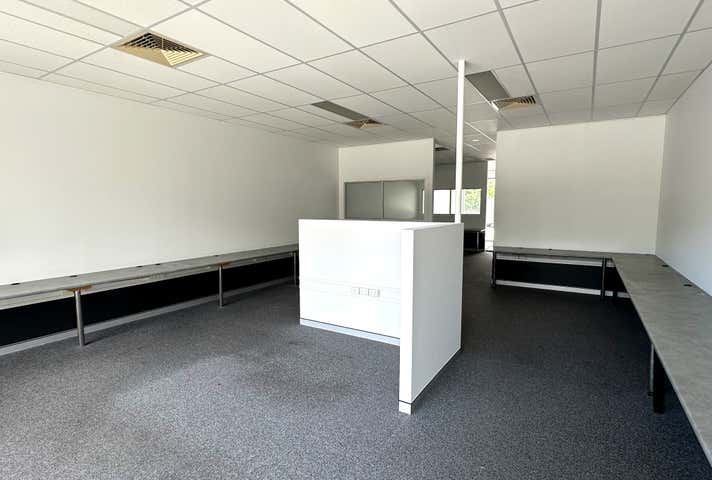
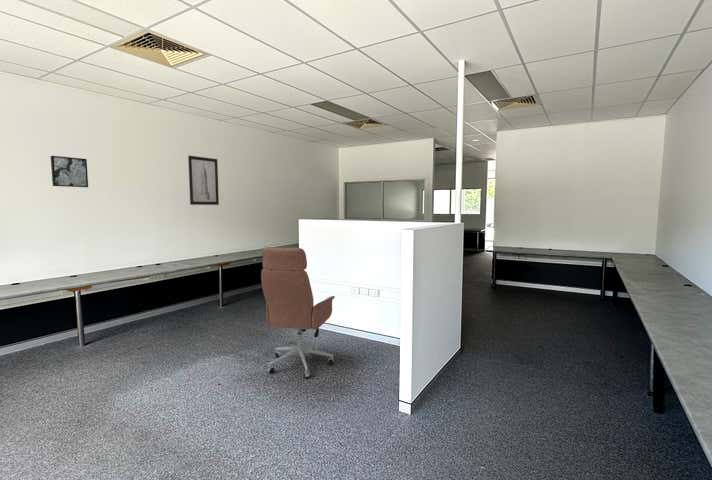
+ office chair [260,246,336,379]
+ wall art [187,155,220,206]
+ wall art [50,155,89,188]
